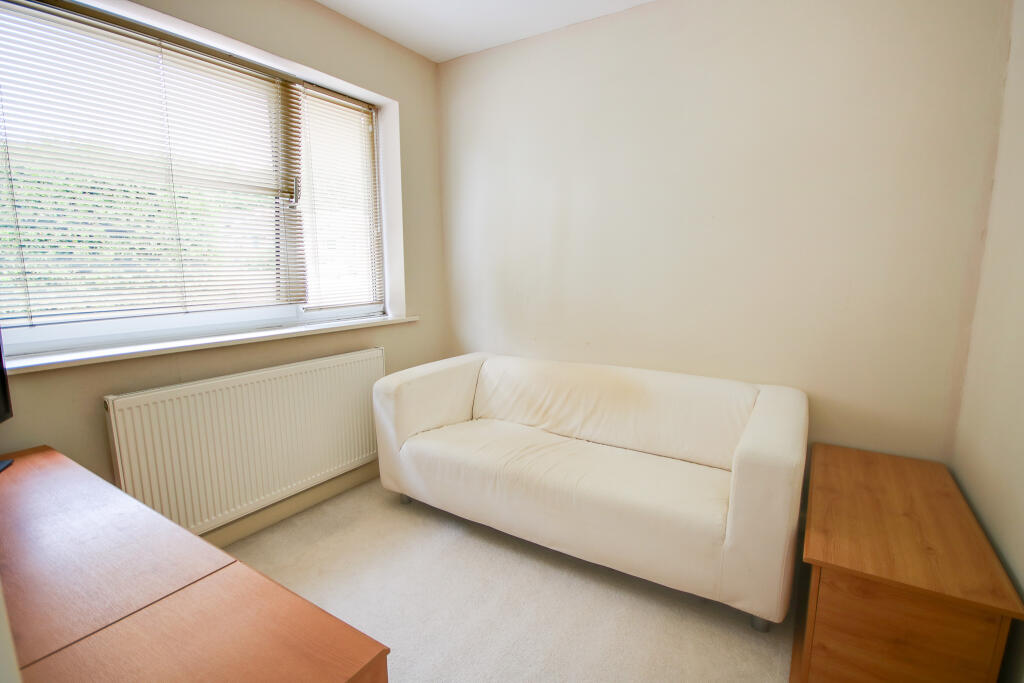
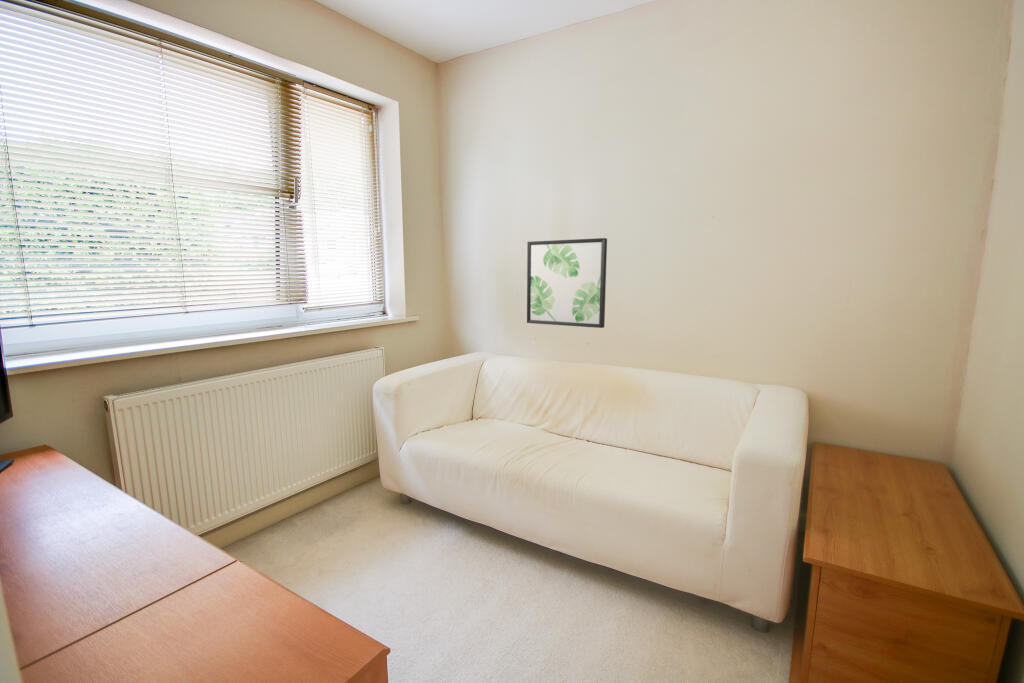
+ wall art [526,237,608,329]
